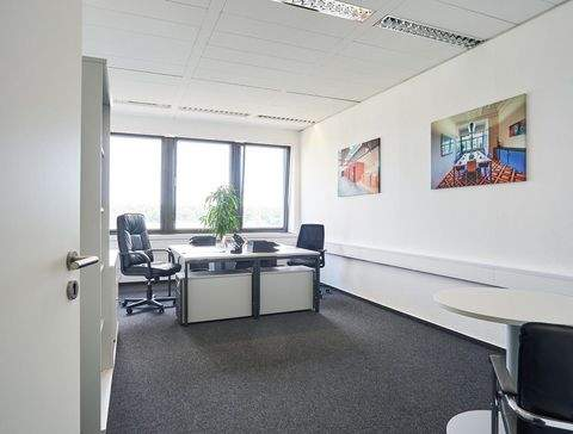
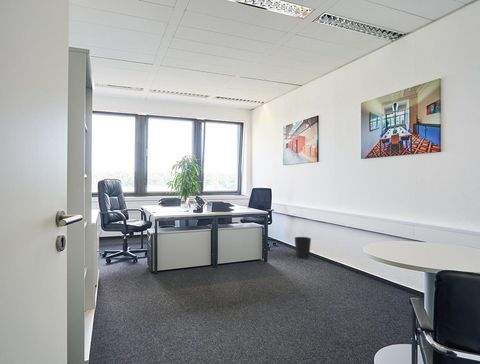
+ wastebasket [294,236,312,260]
